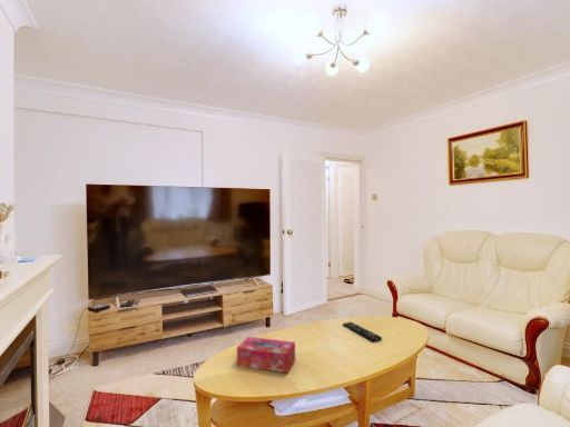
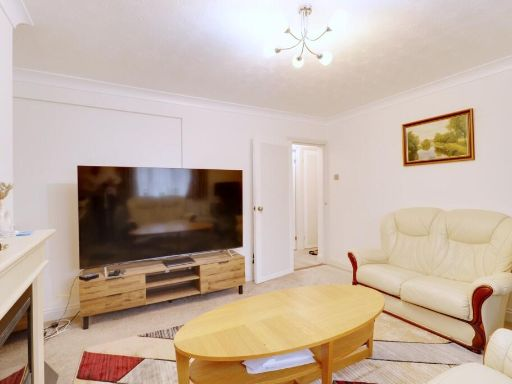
- tissue box [236,336,296,374]
- remote control [342,321,383,342]
